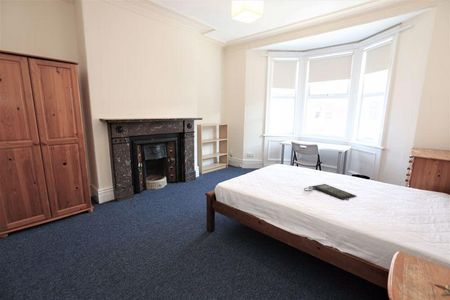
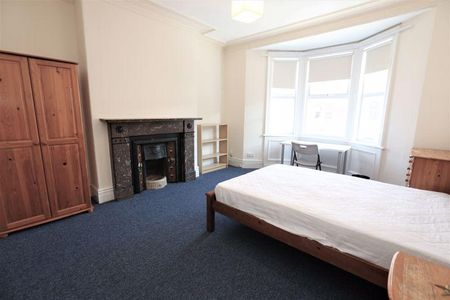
- clutch bag [303,183,357,201]
